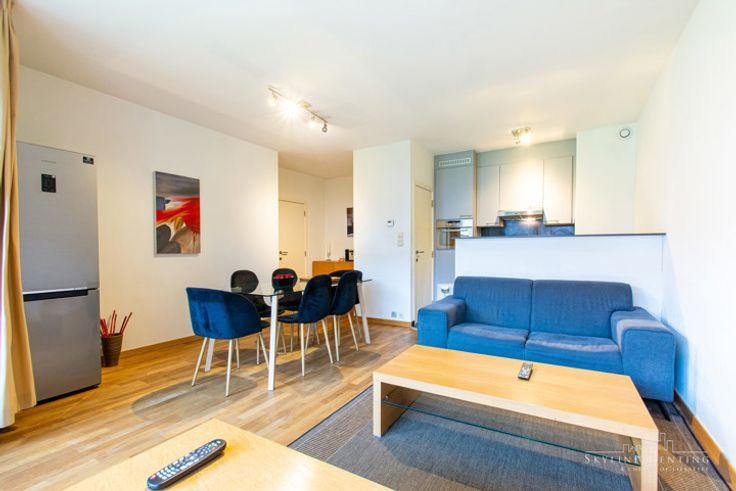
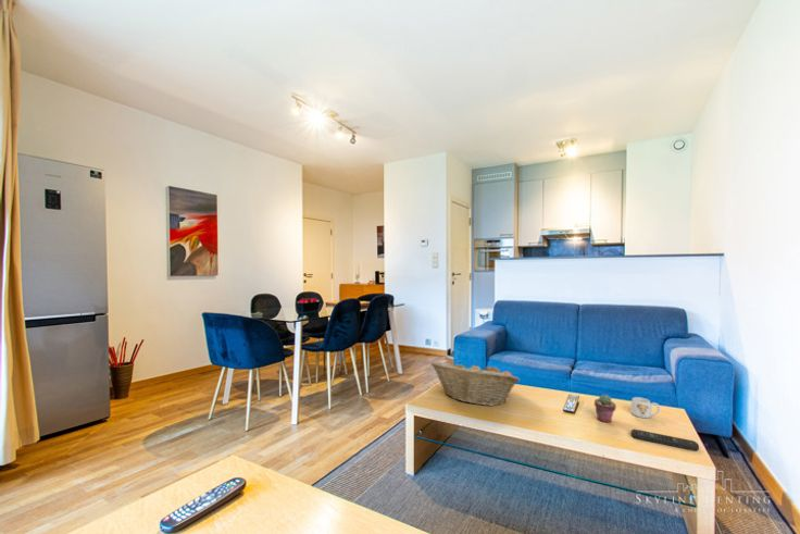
+ fruit basket [429,360,521,407]
+ remote control [630,429,700,452]
+ mug [629,396,661,419]
+ potted succulent [593,394,617,423]
